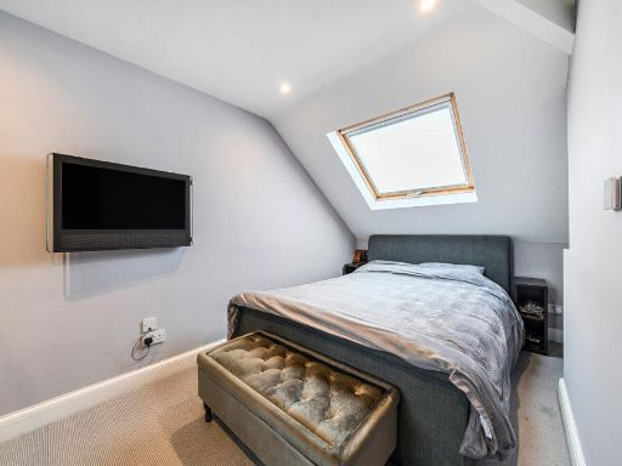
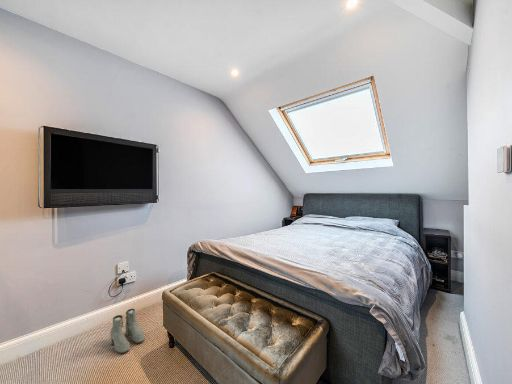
+ boots [109,308,145,354]
